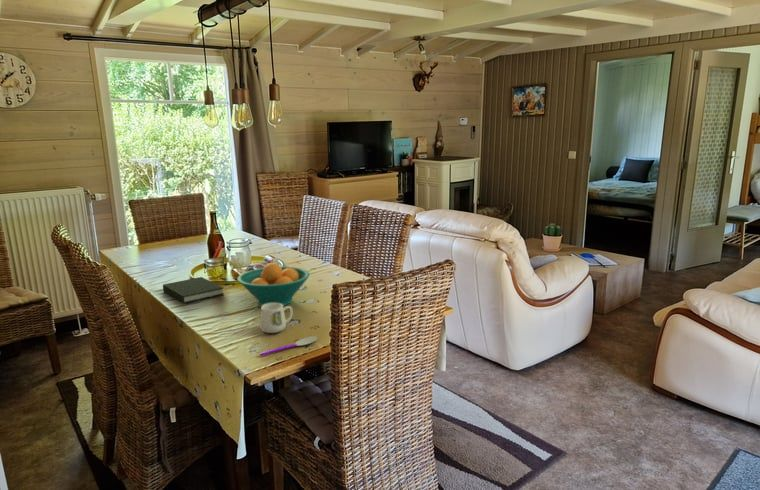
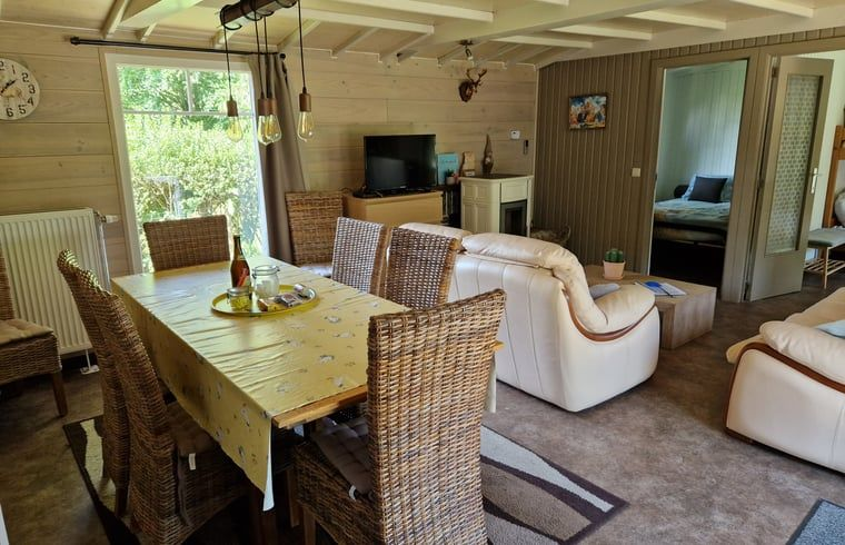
- mug [259,303,294,334]
- book [162,276,225,304]
- spoon [259,336,318,356]
- fruit bowl [236,262,311,307]
